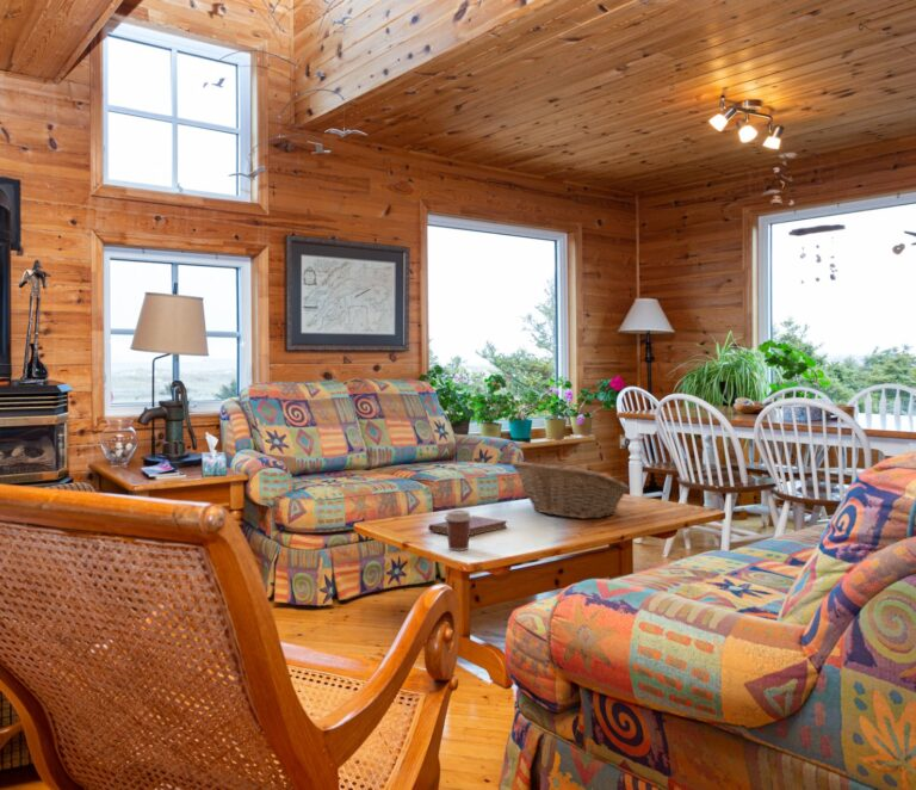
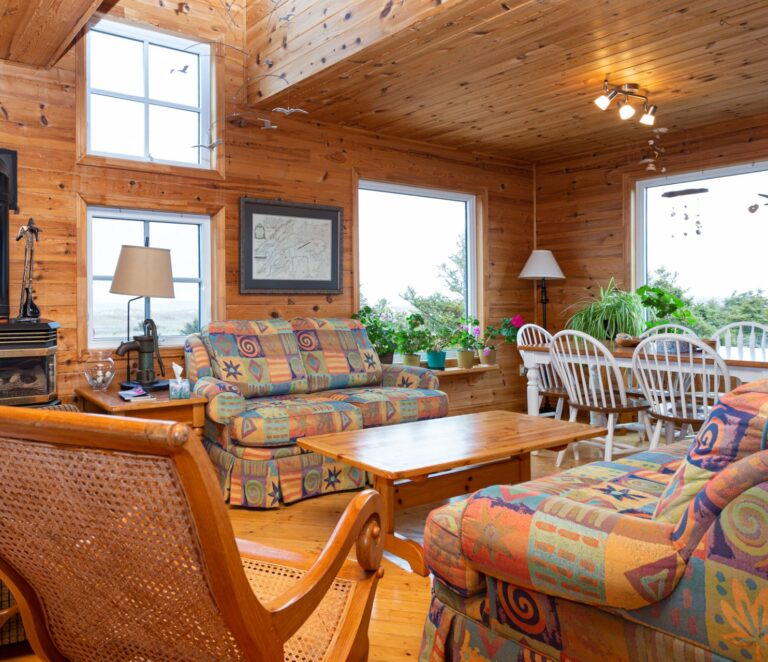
- diary [427,514,508,537]
- coffee cup [444,508,474,551]
- fruit basket [510,461,631,520]
